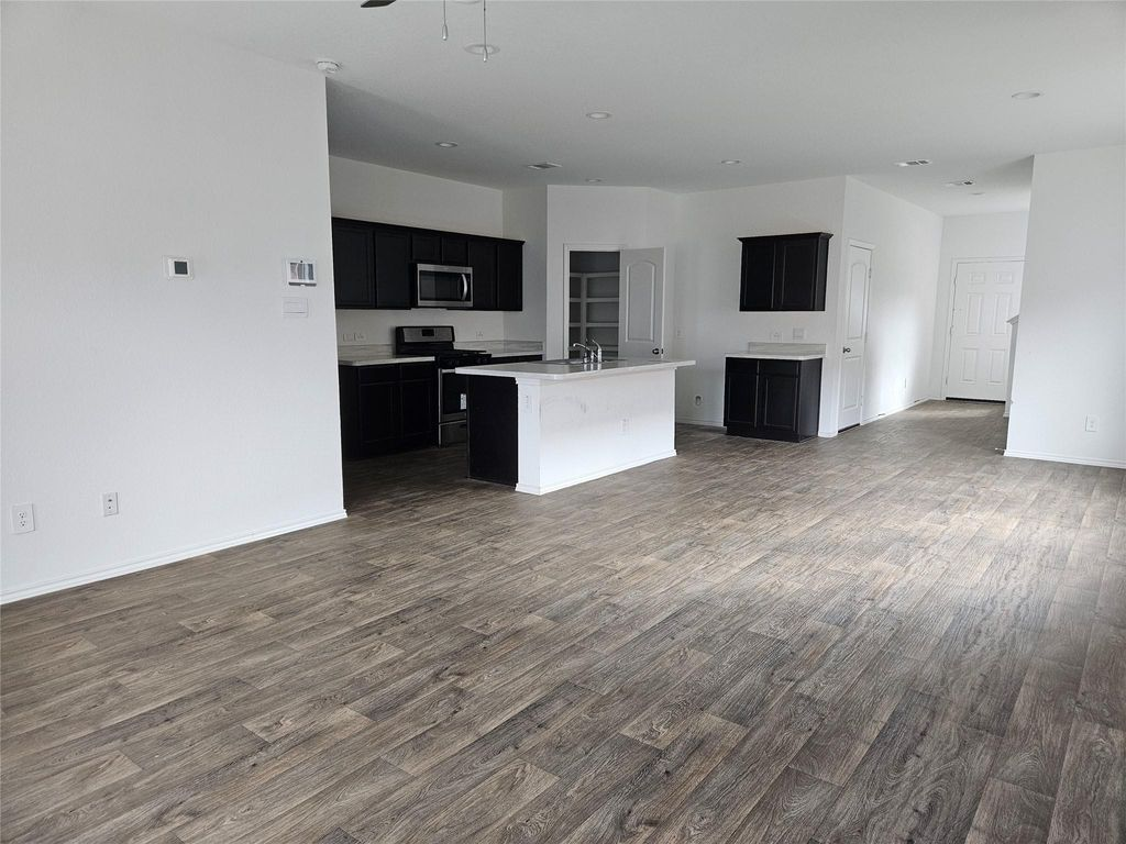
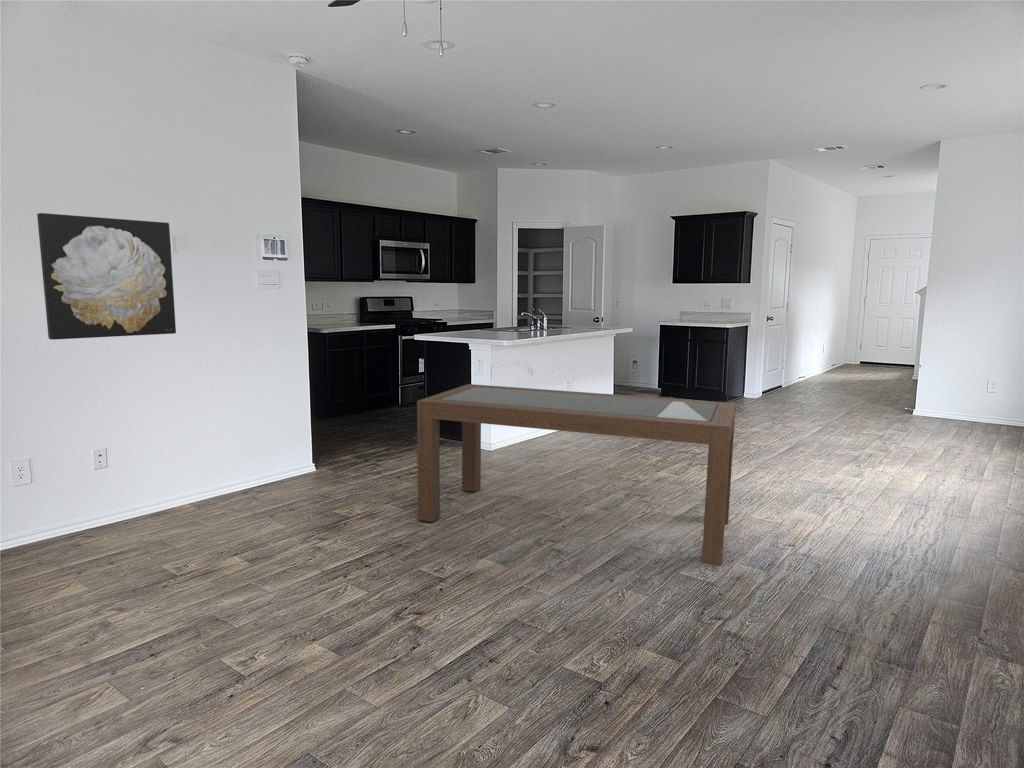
+ wall art [36,212,177,341]
+ dining table [416,383,737,567]
